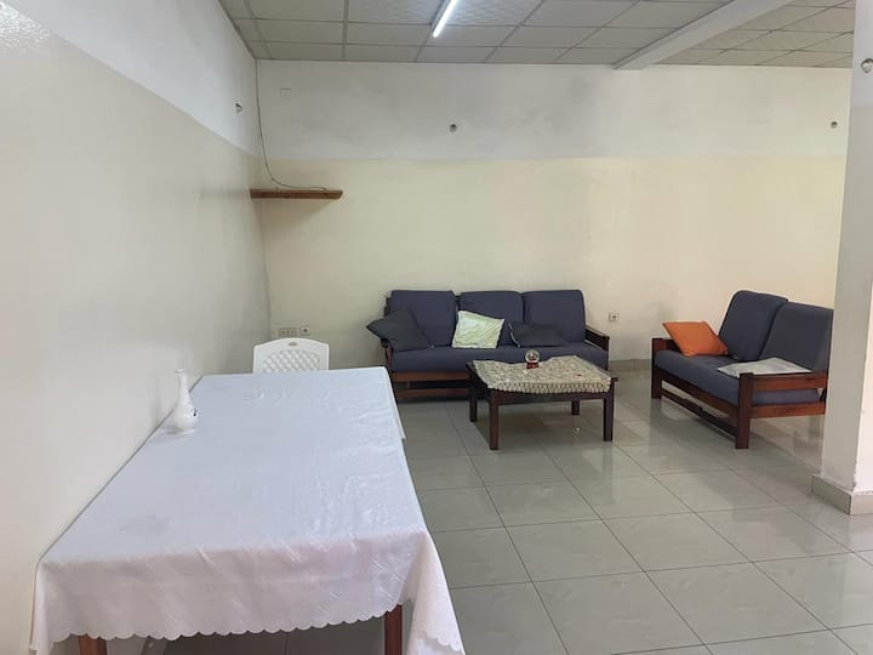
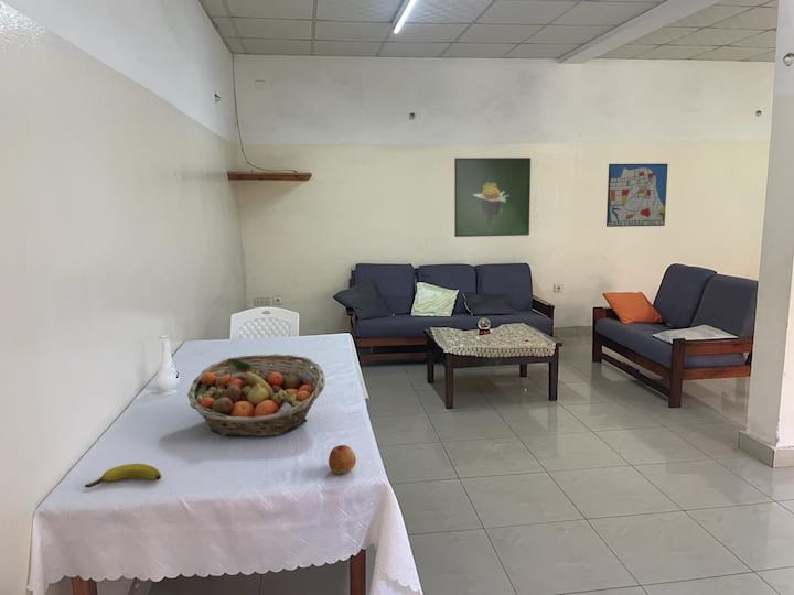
+ banana [84,463,162,489]
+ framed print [453,156,532,238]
+ wall art [605,163,669,228]
+ fruit basket [186,353,326,437]
+ apple [328,444,357,475]
